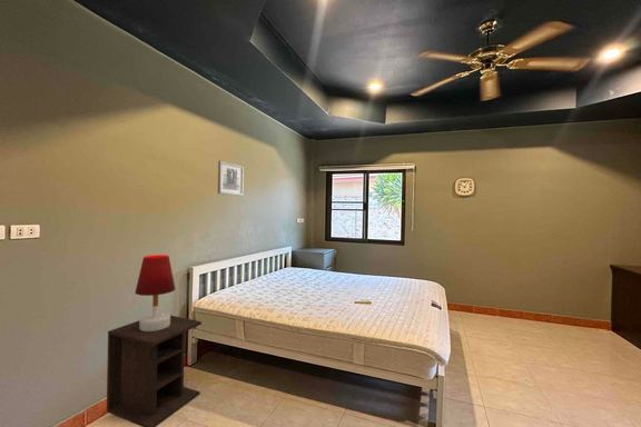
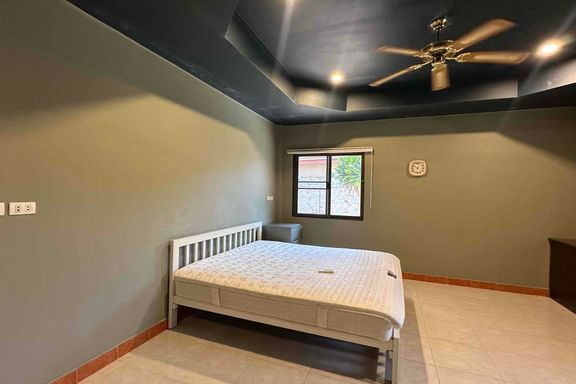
- nightstand [106,315,203,427]
- wall art [217,160,245,197]
- table lamp [134,254,177,331]
